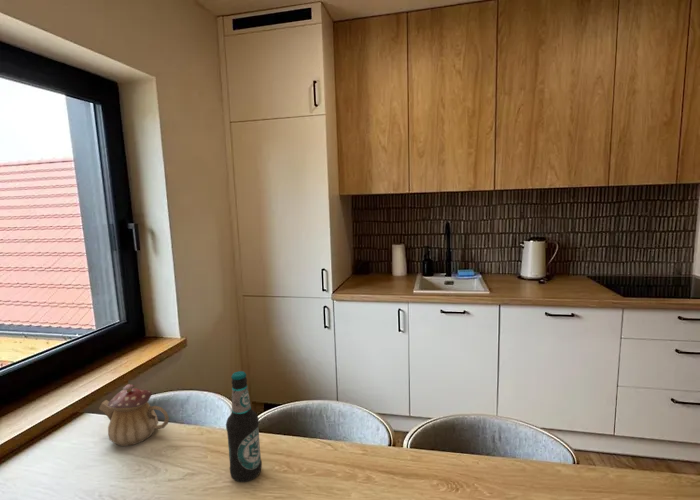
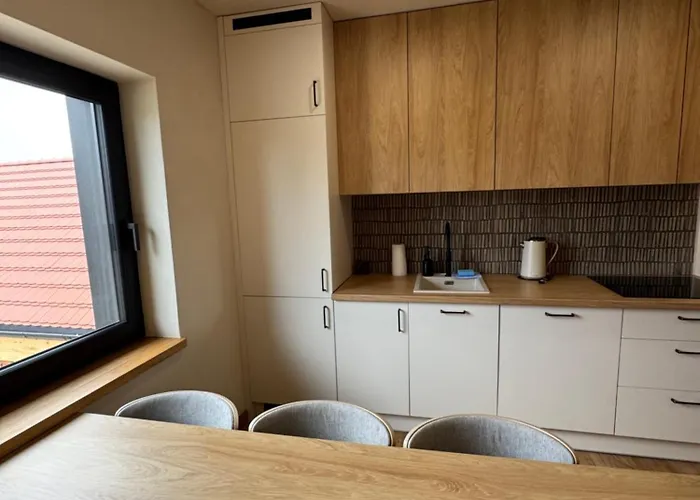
- teapot [98,383,170,447]
- bottle [225,370,263,483]
